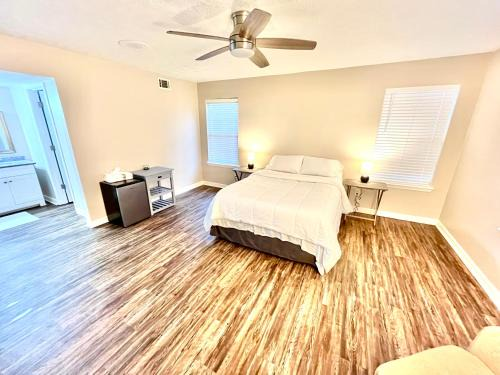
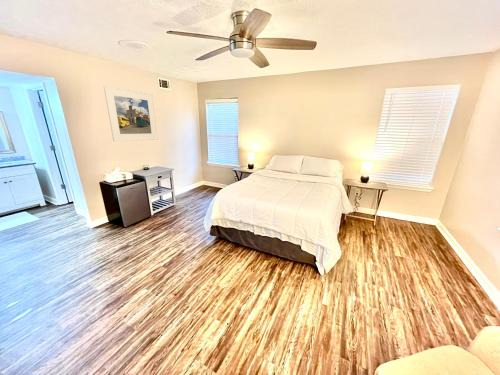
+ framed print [103,85,159,143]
